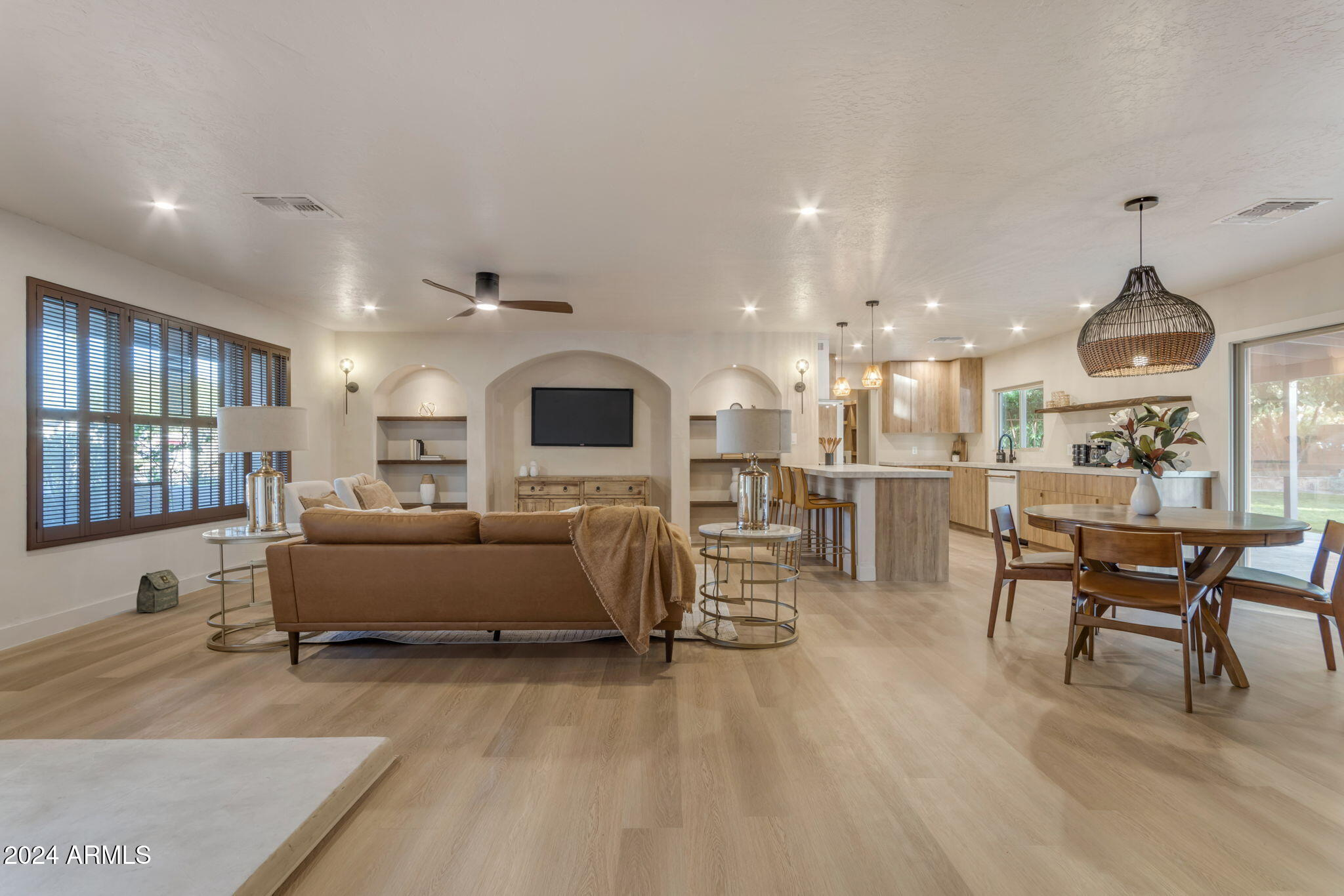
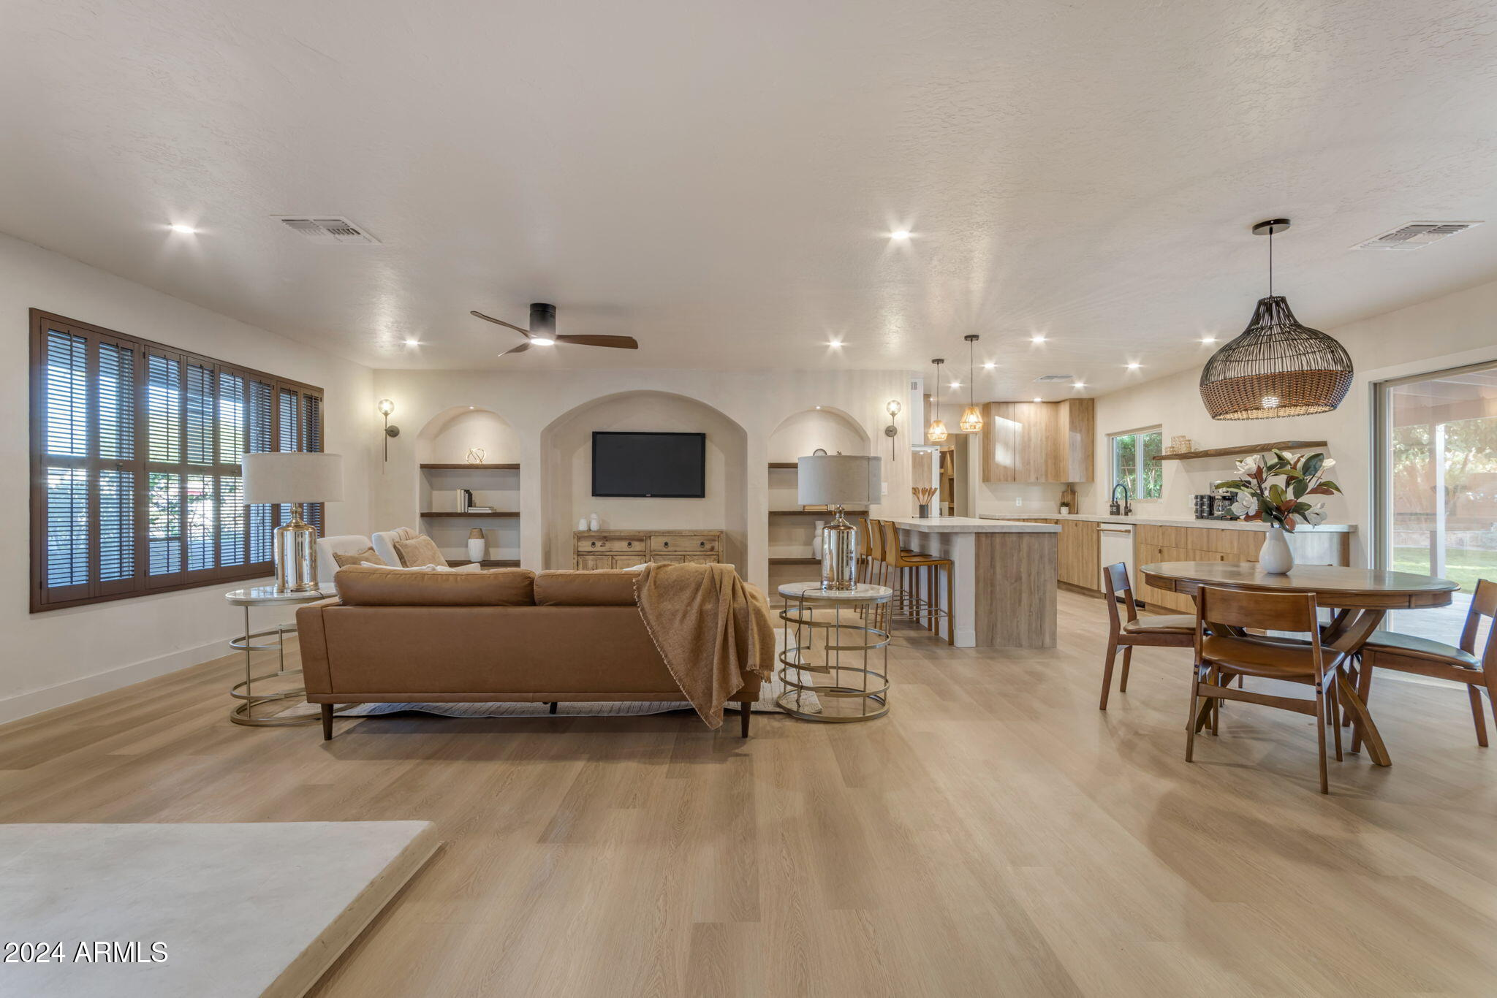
- bag [136,569,180,613]
